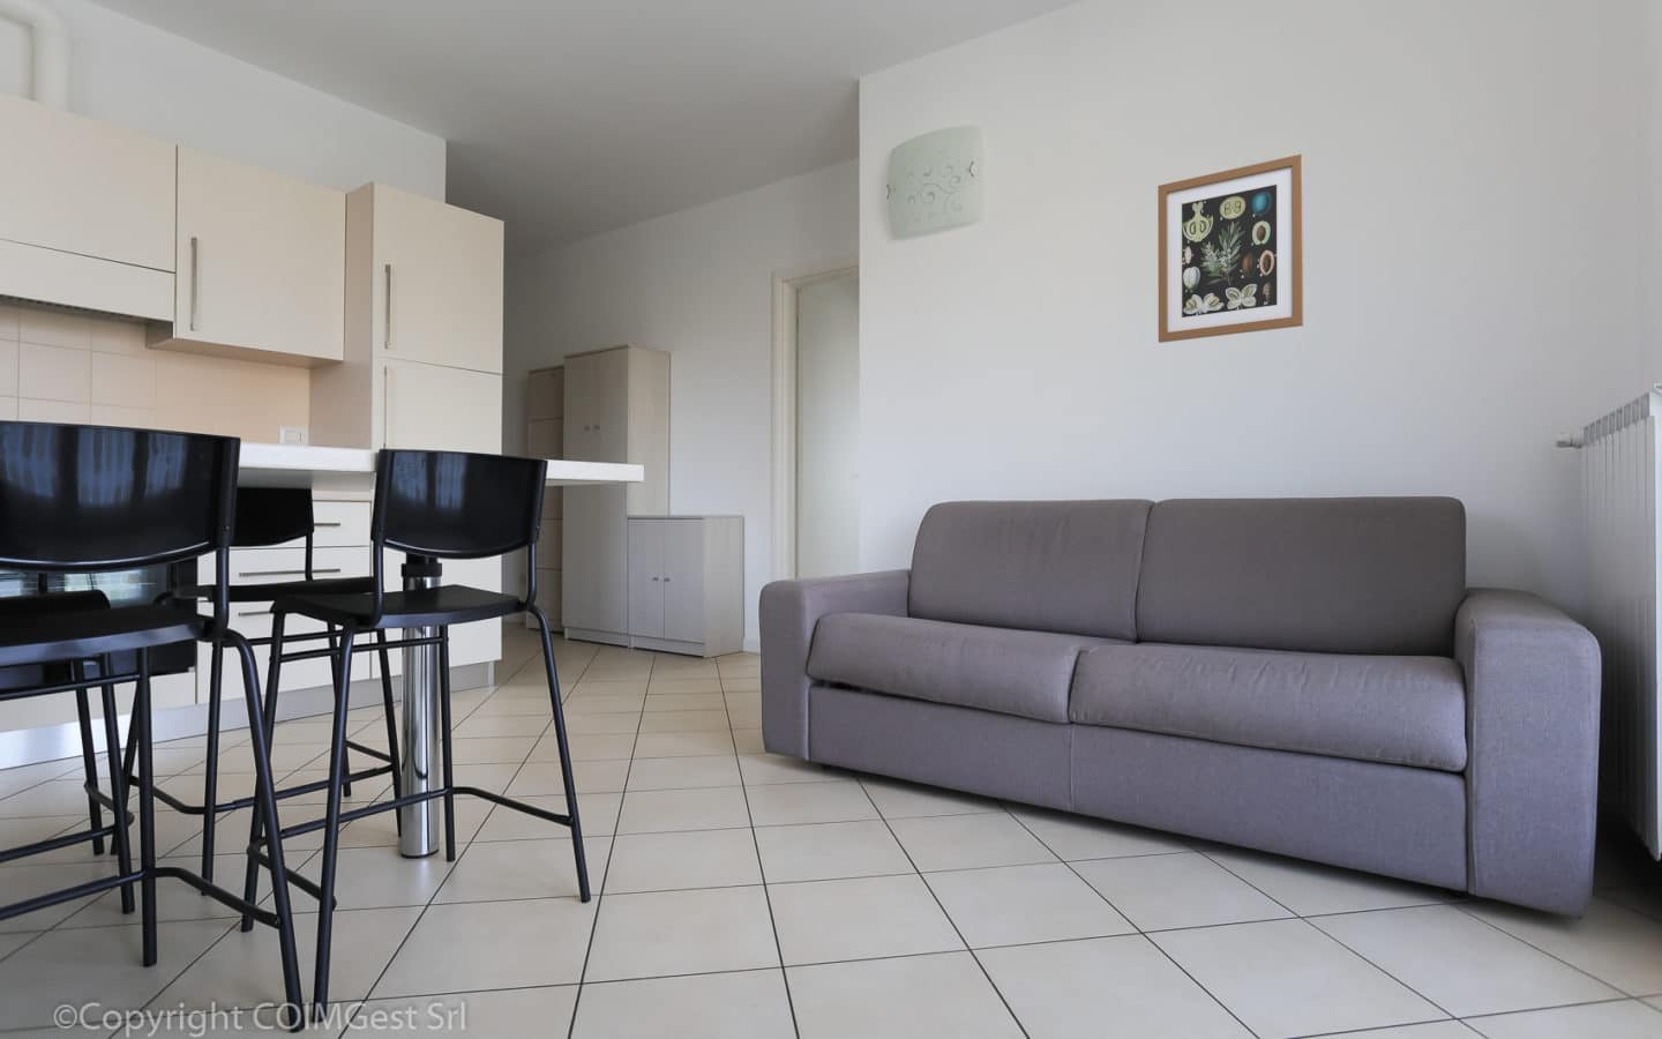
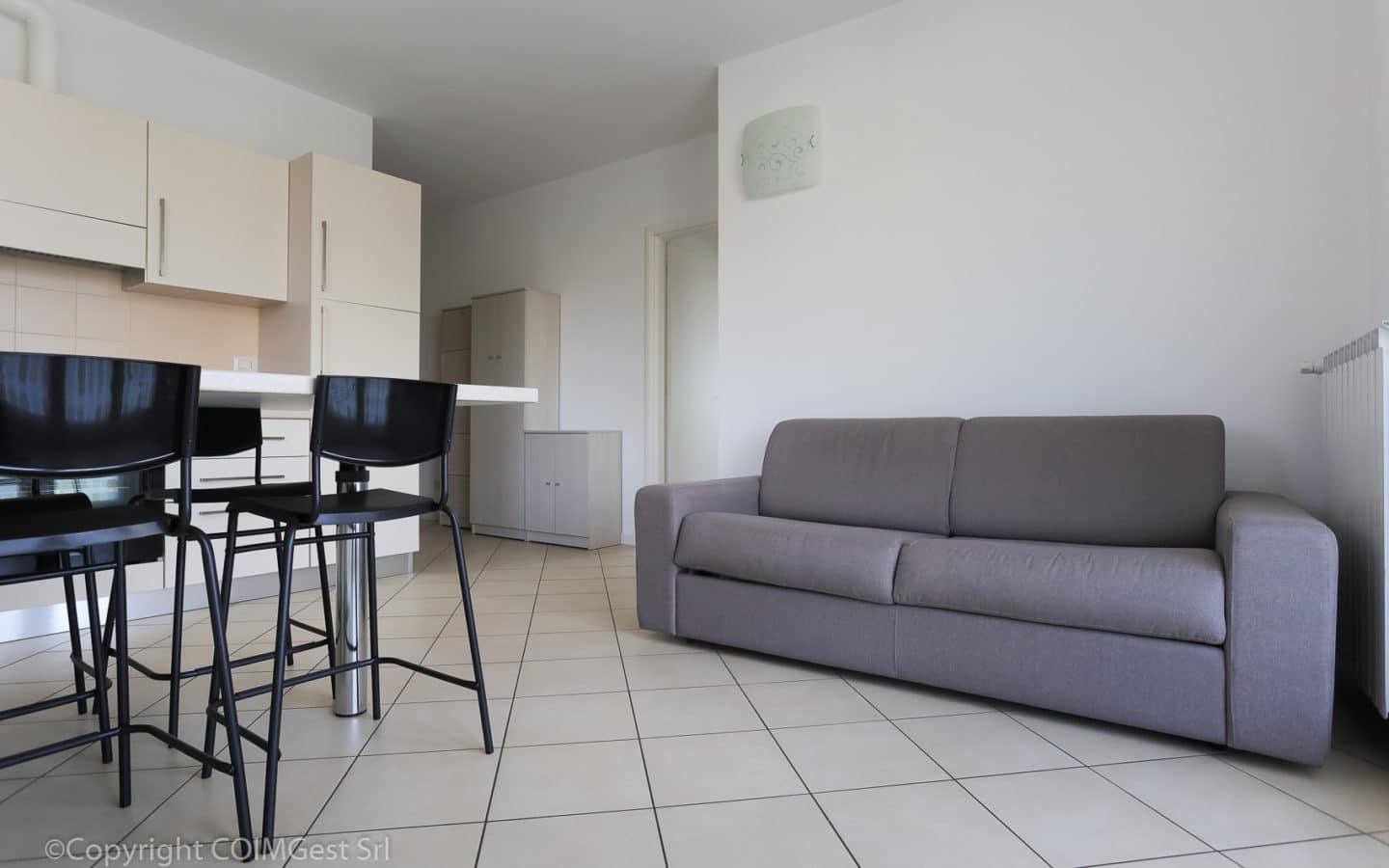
- wall art [1157,152,1304,344]
